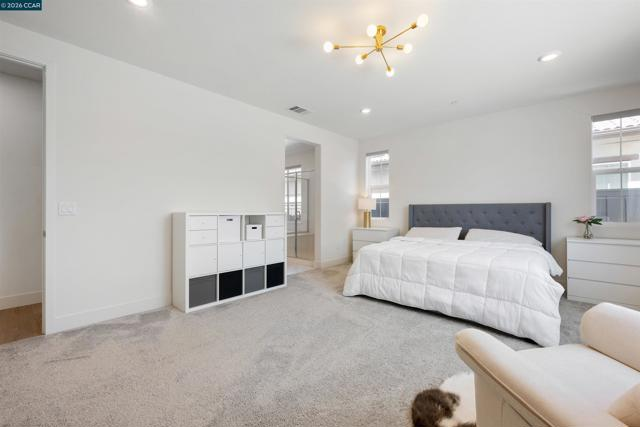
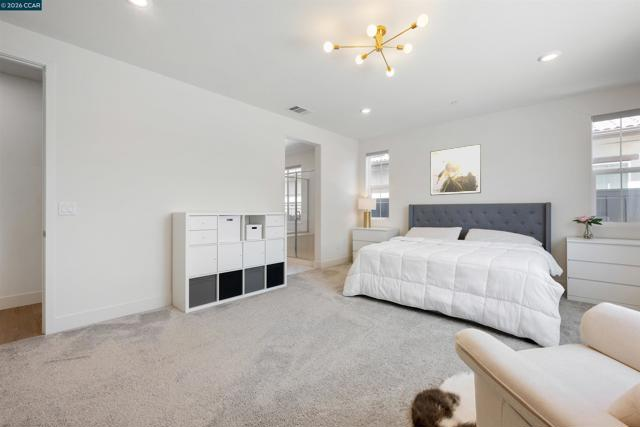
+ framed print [429,143,482,196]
